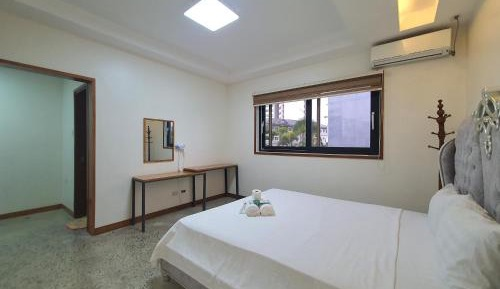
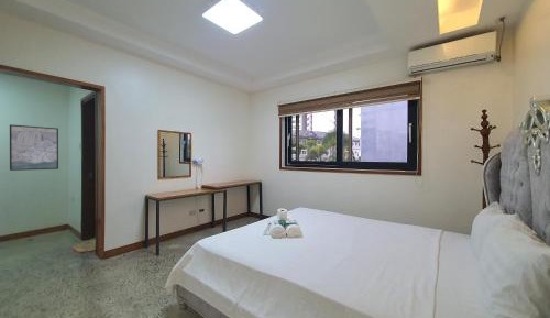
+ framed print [9,123,59,172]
